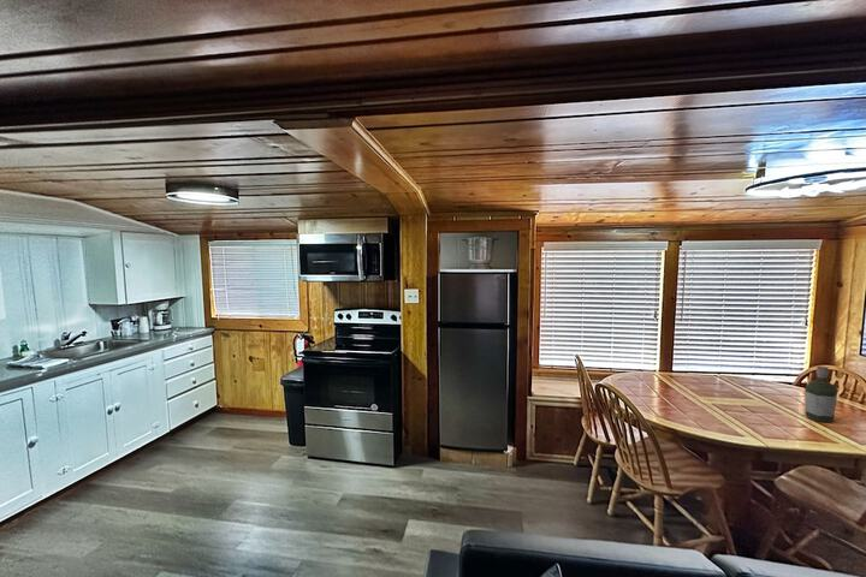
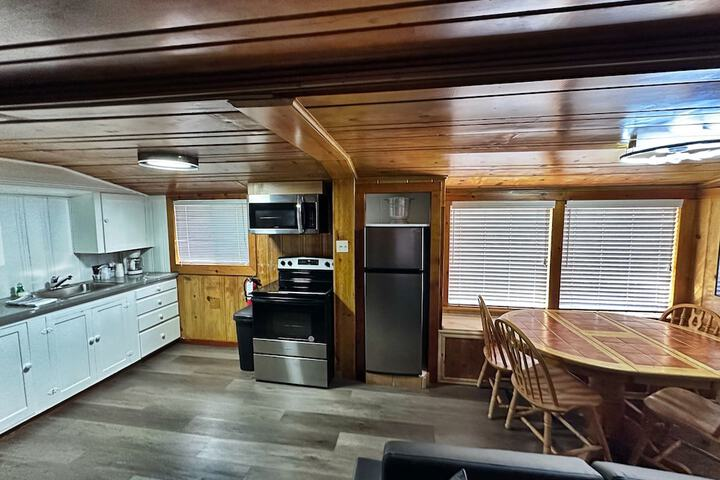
- bottle [803,365,838,423]
